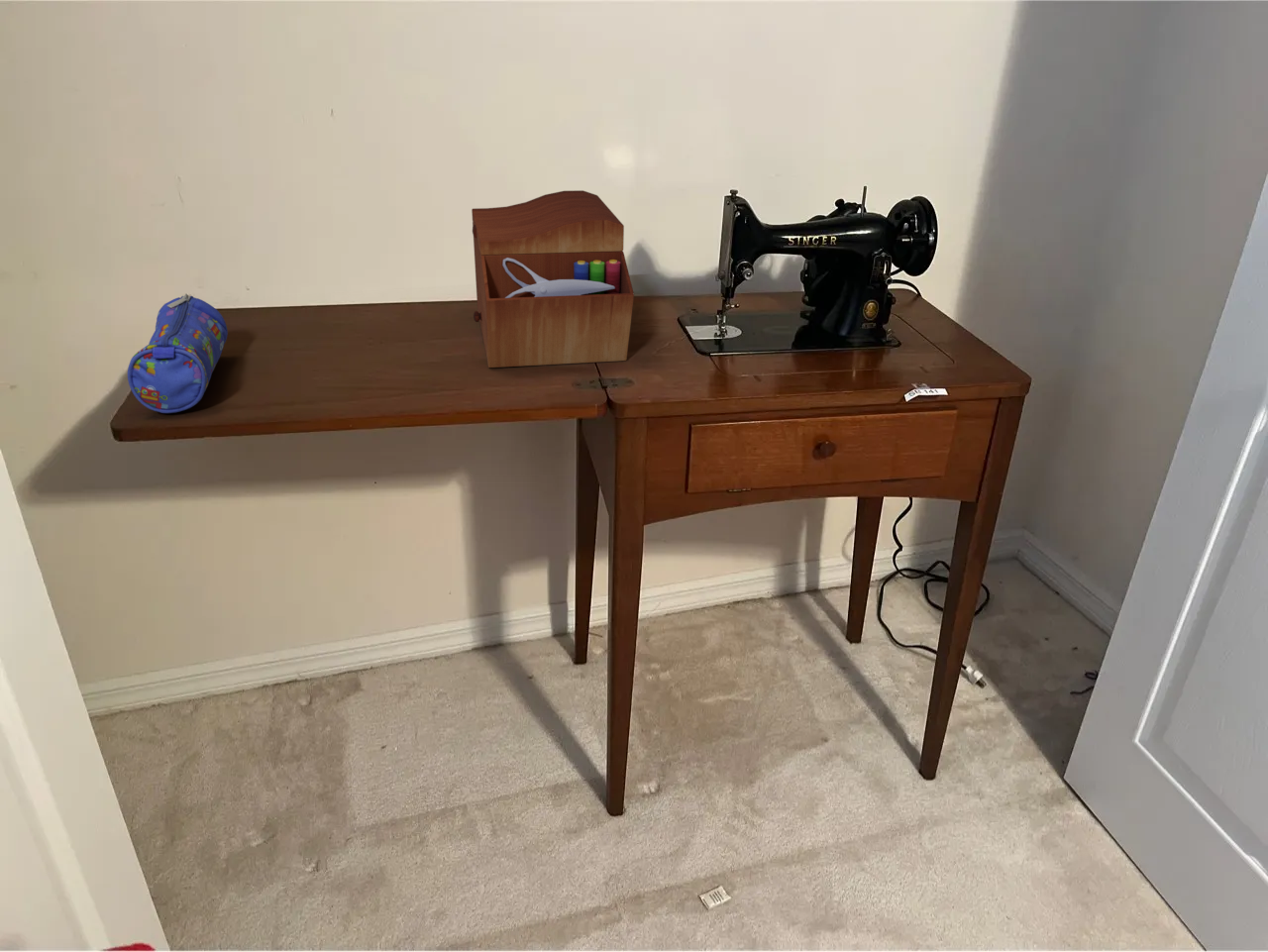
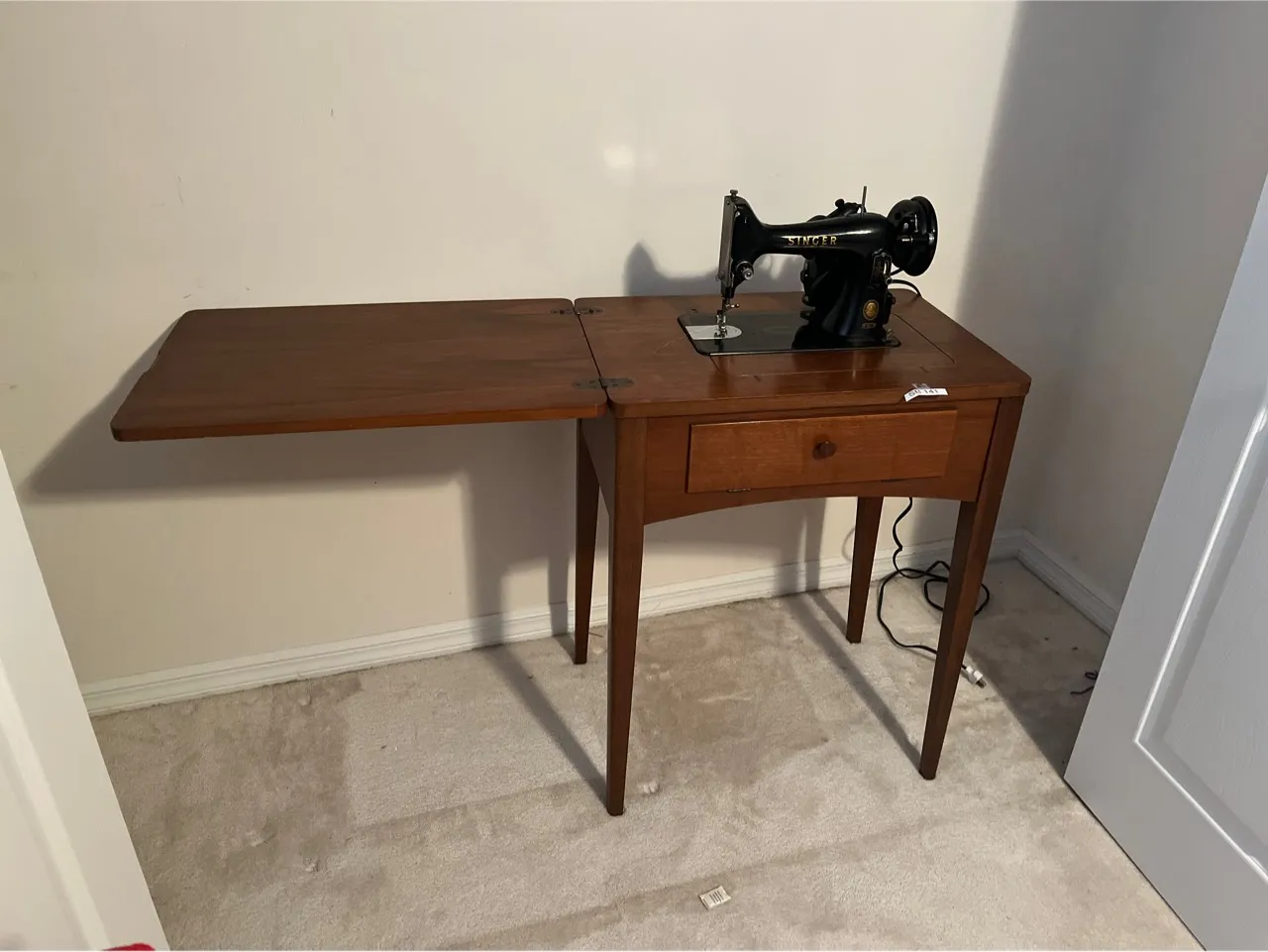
- pencil case [127,293,229,414]
- sewing box [471,189,635,369]
